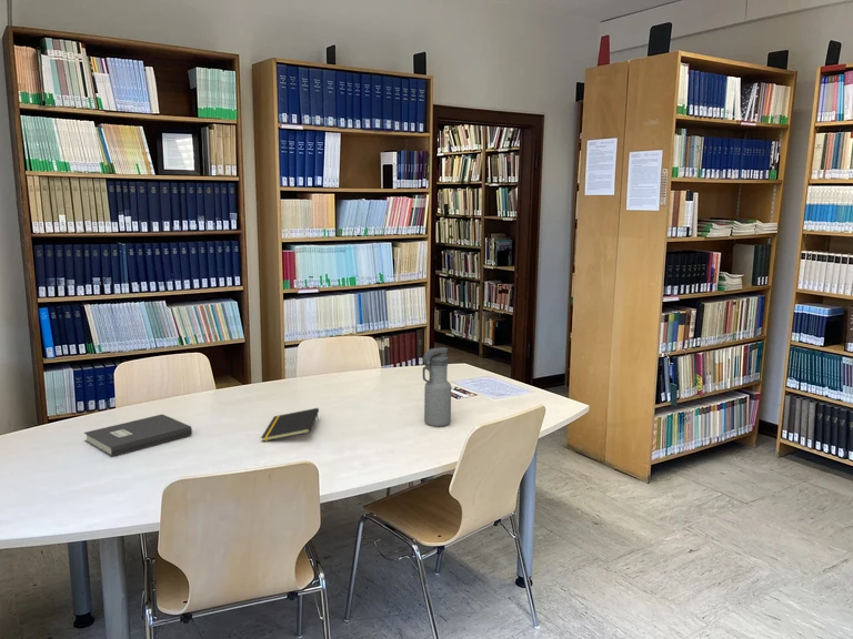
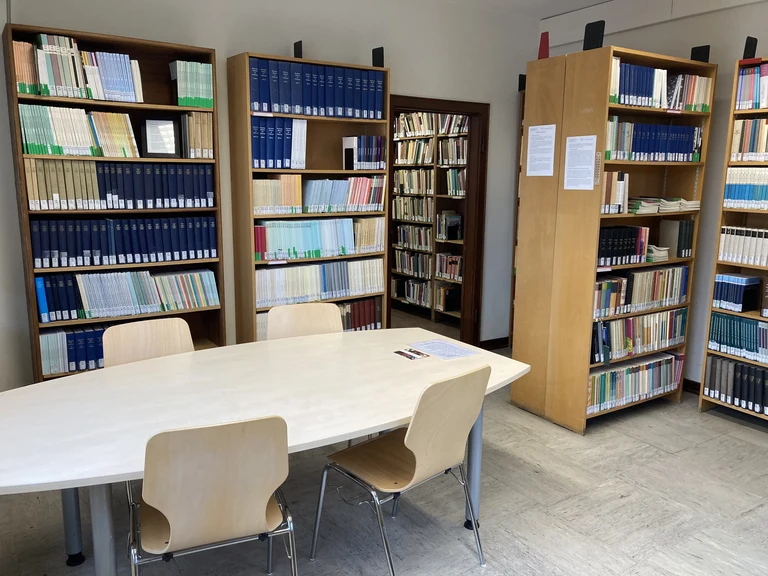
- notepad [260,407,320,443]
- water bottle [422,346,452,427]
- book [83,414,193,457]
